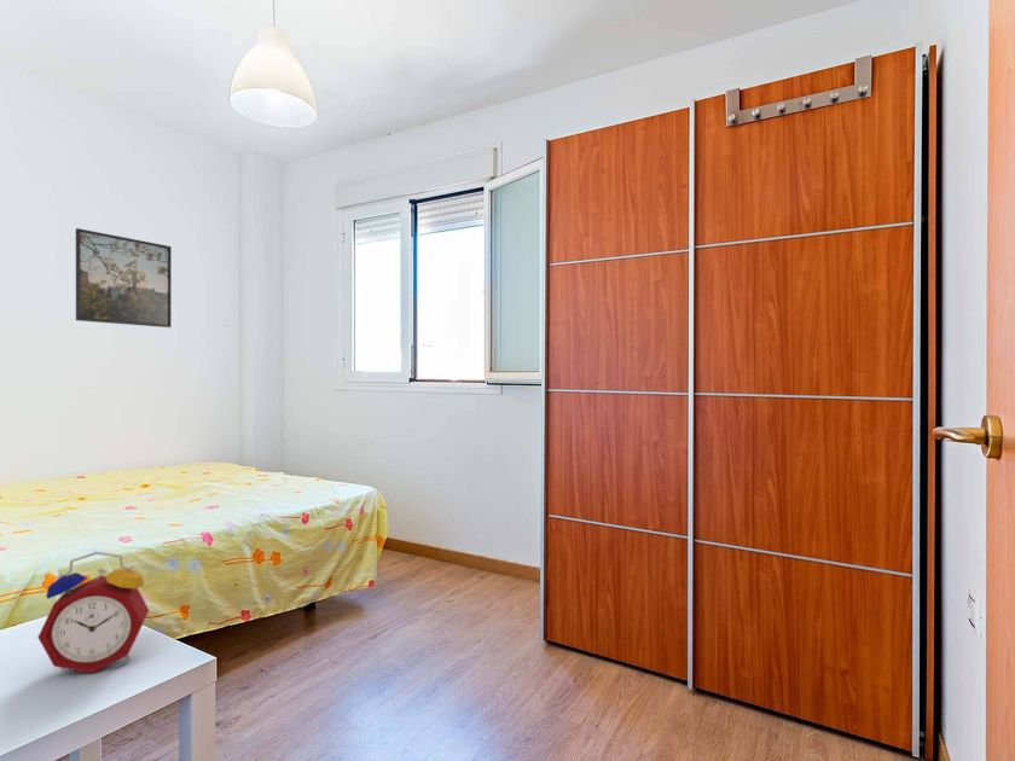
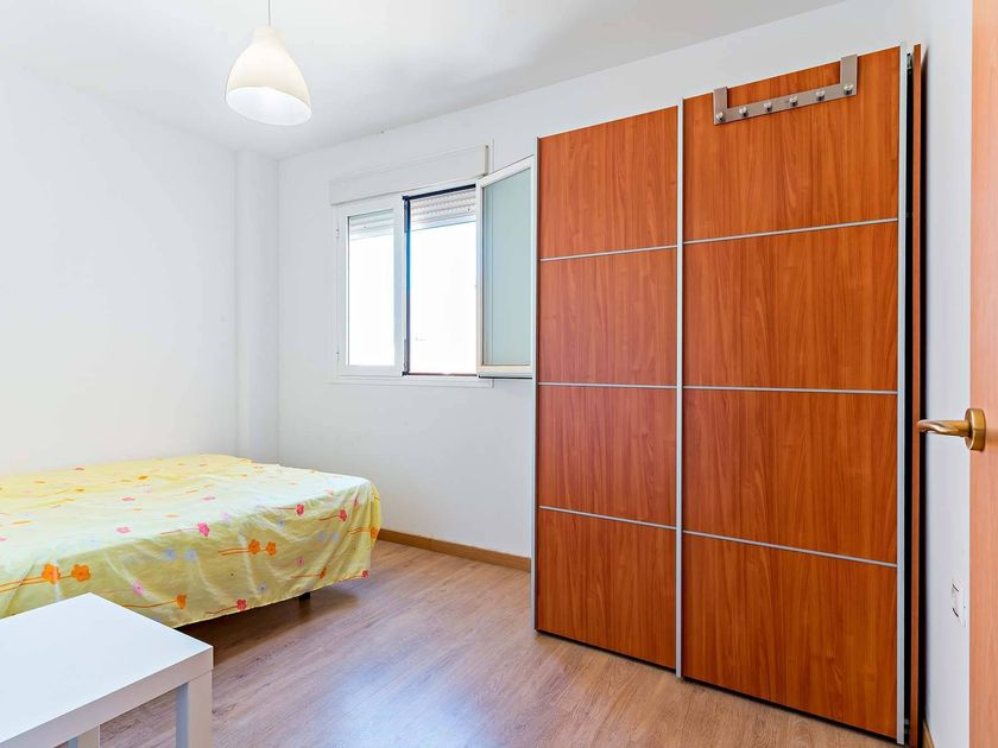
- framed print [75,227,173,329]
- alarm clock [36,551,150,674]
